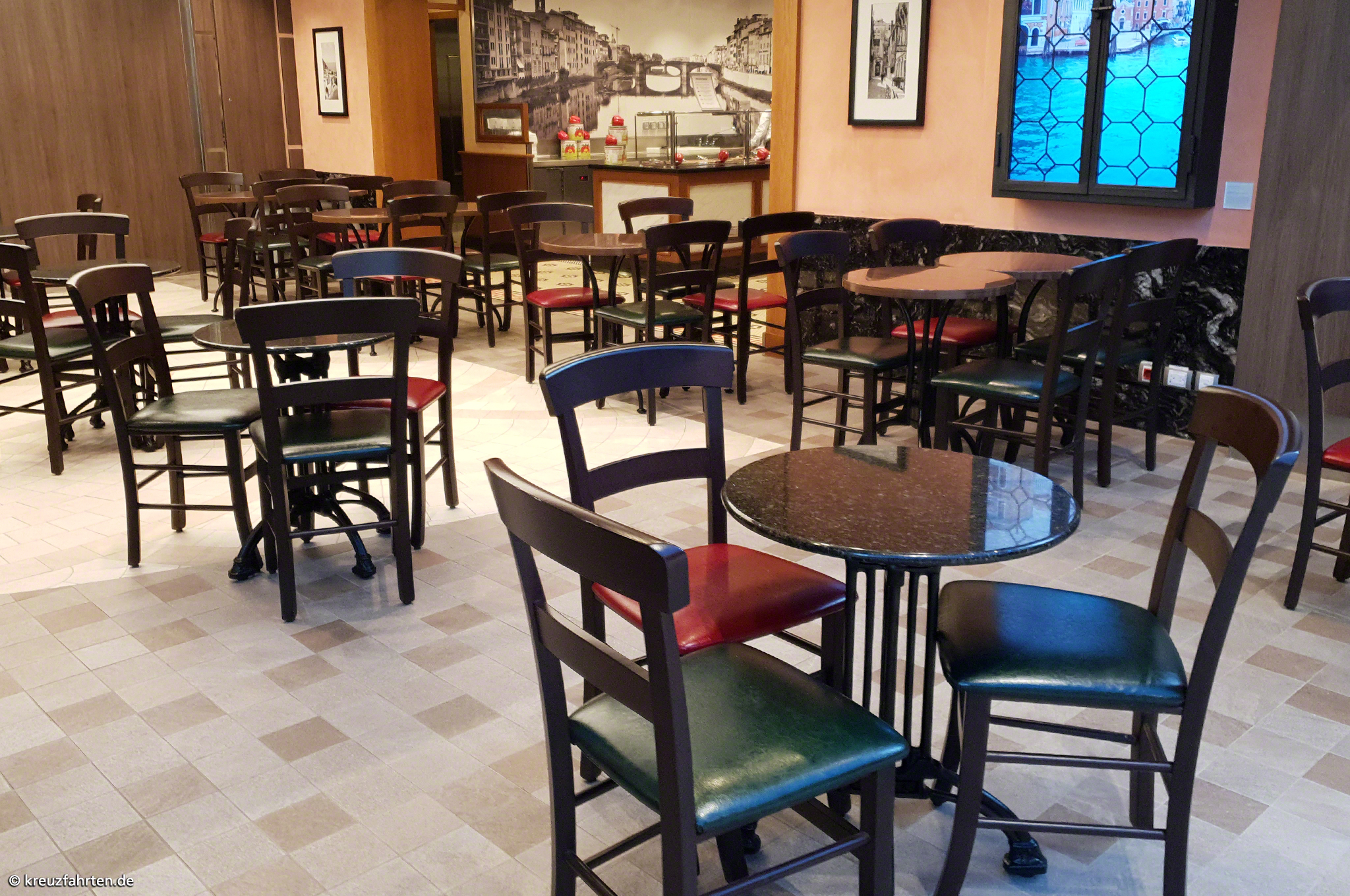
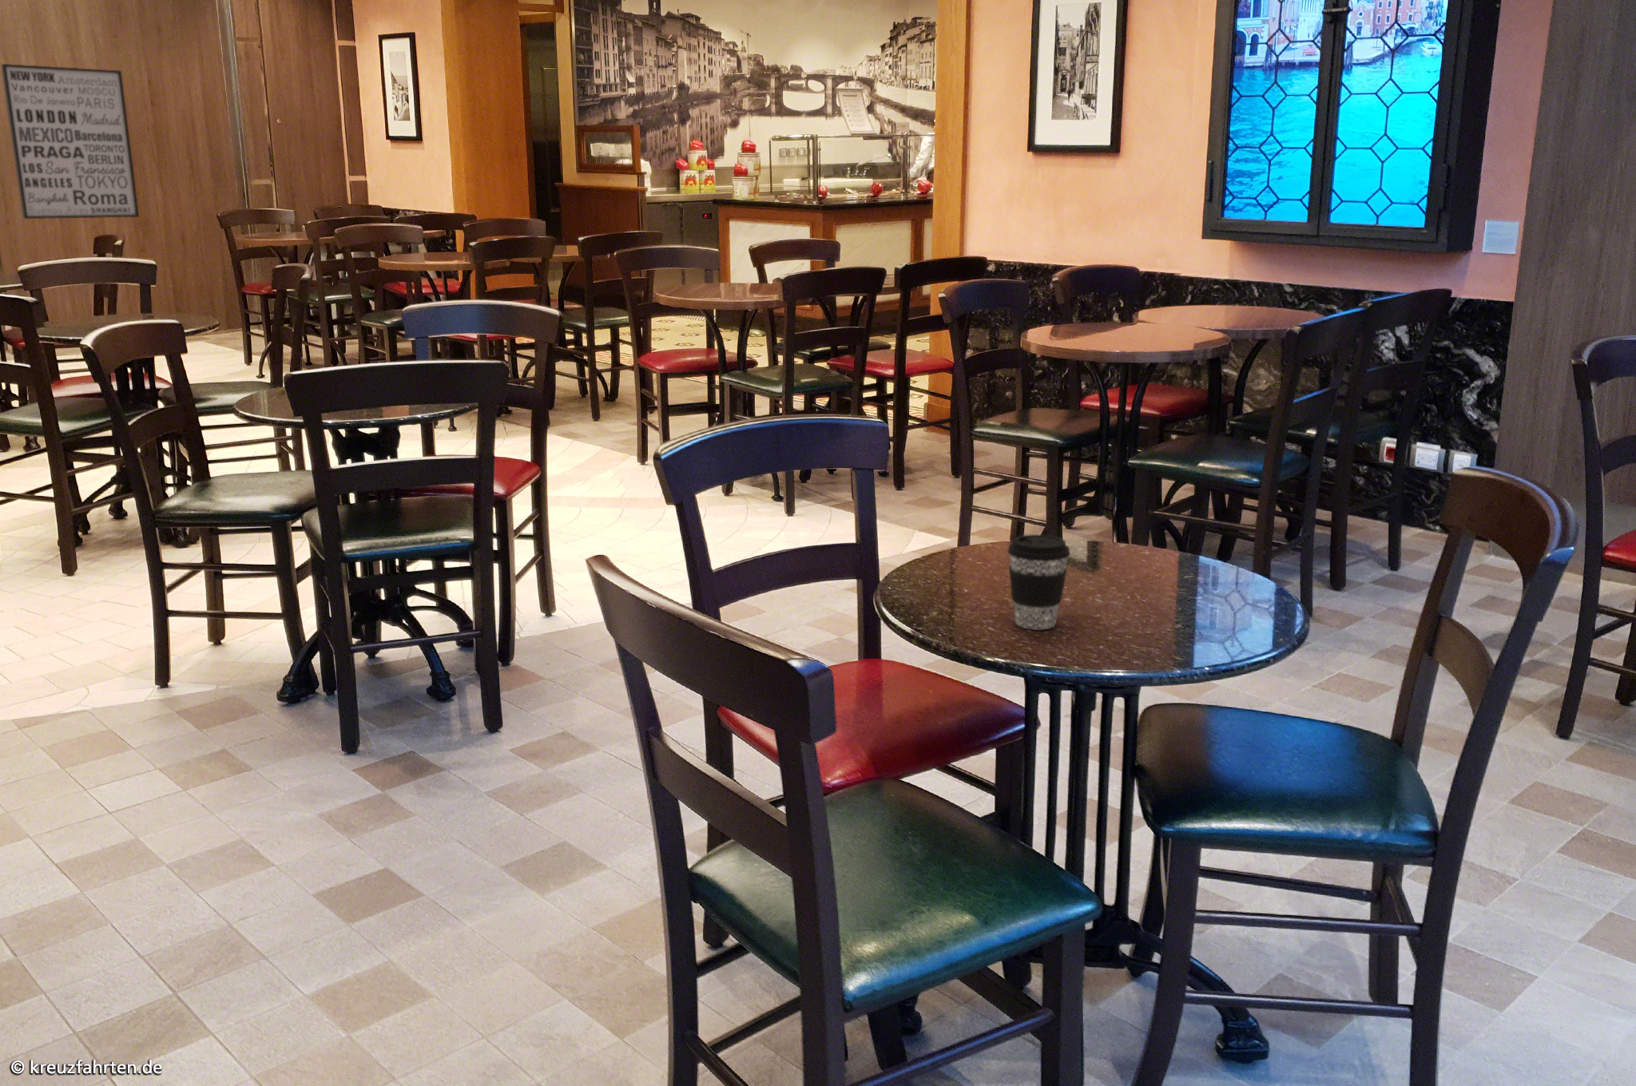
+ coffee cup [1007,533,1071,630]
+ wall art [0,63,139,219]
